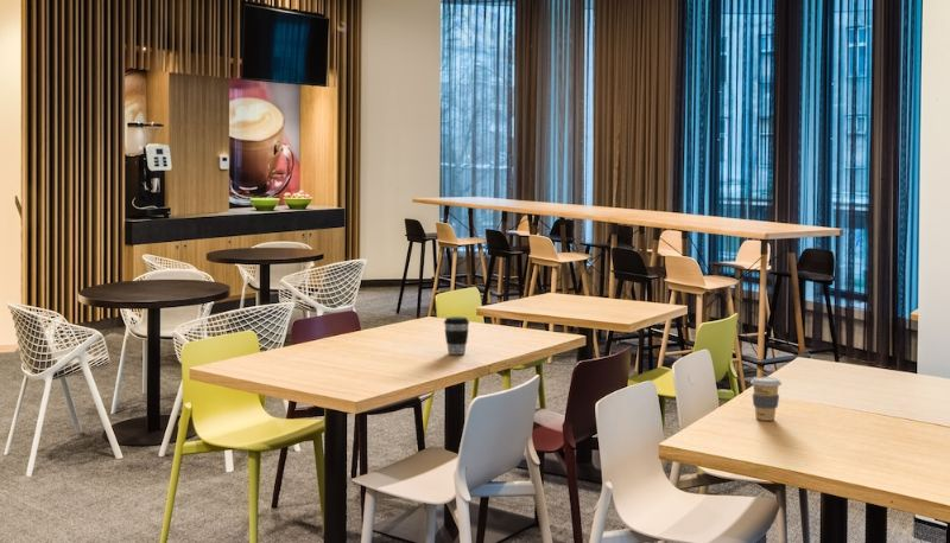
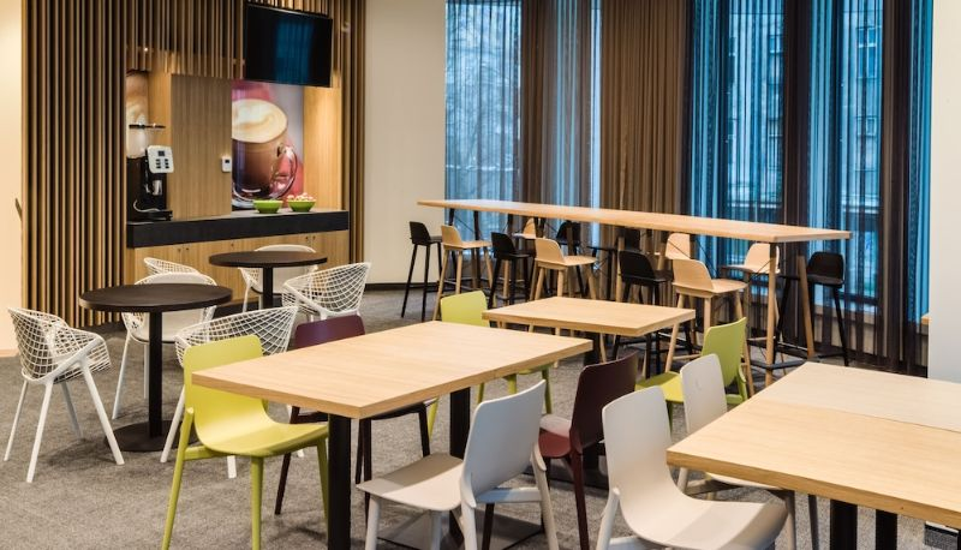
- coffee cup [749,376,783,422]
- coffee cup [443,315,470,356]
